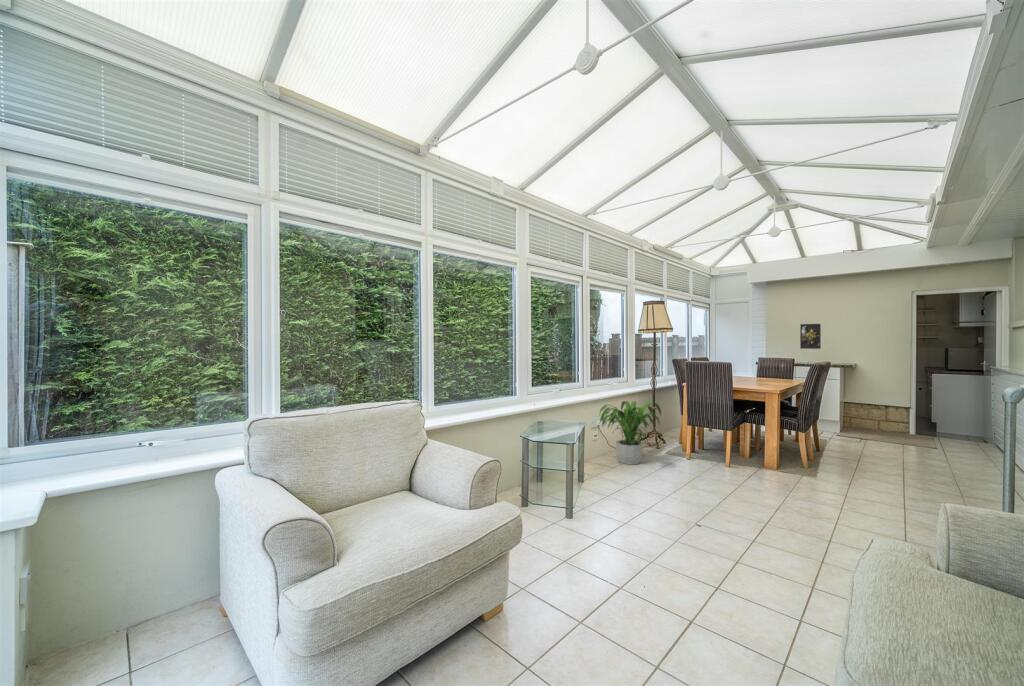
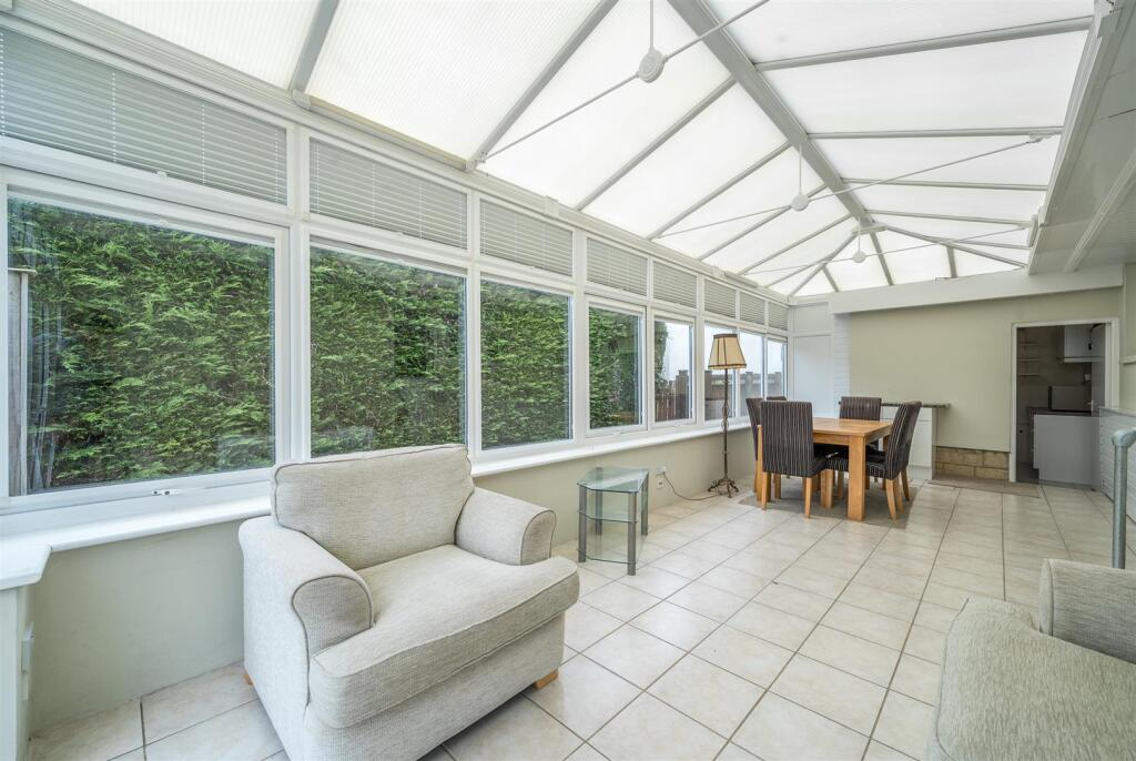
- potted plant [598,400,662,466]
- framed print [799,323,822,350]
